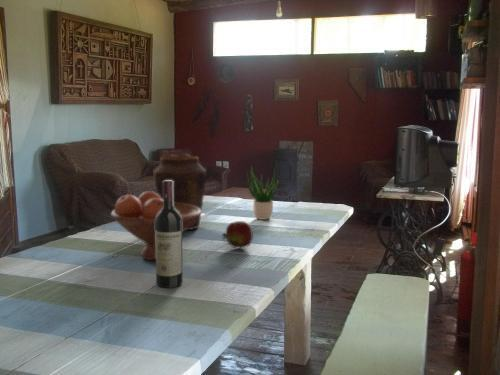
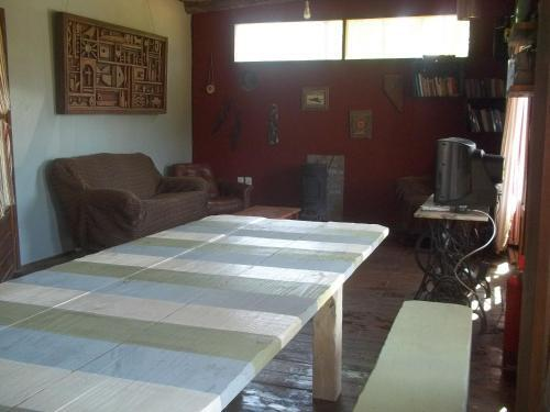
- wine bottle [155,180,184,289]
- fruit [219,220,254,249]
- vase [152,155,207,231]
- potted plant [246,165,281,220]
- fruit bowl [110,190,203,261]
